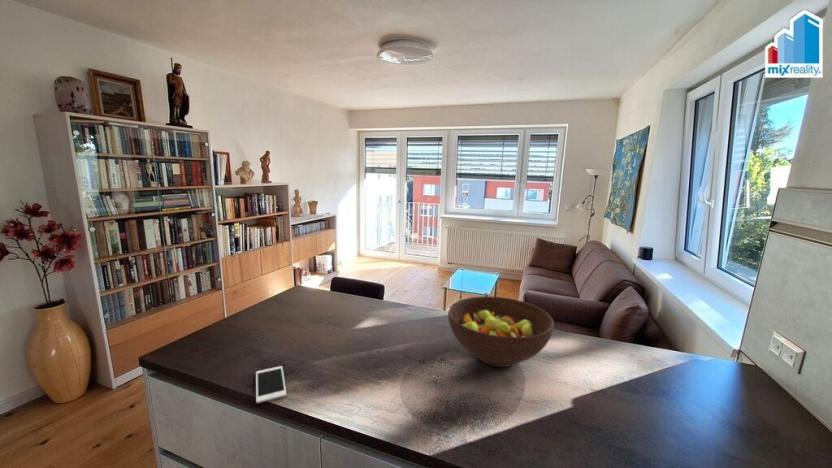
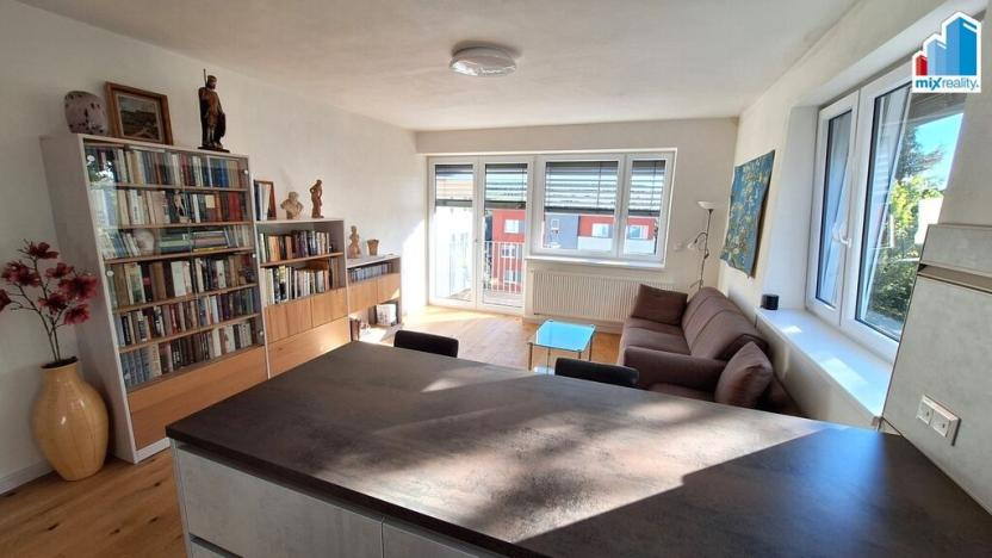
- fruit bowl [447,295,555,368]
- cell phone [255,365,287,404]
